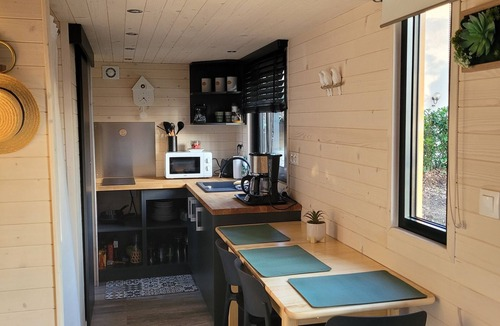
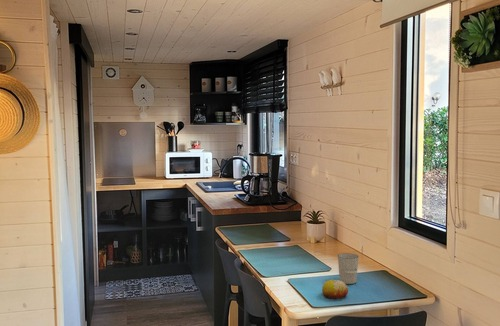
+ cup [337,252,360,285]
+ fruit [321,279,349,300]
